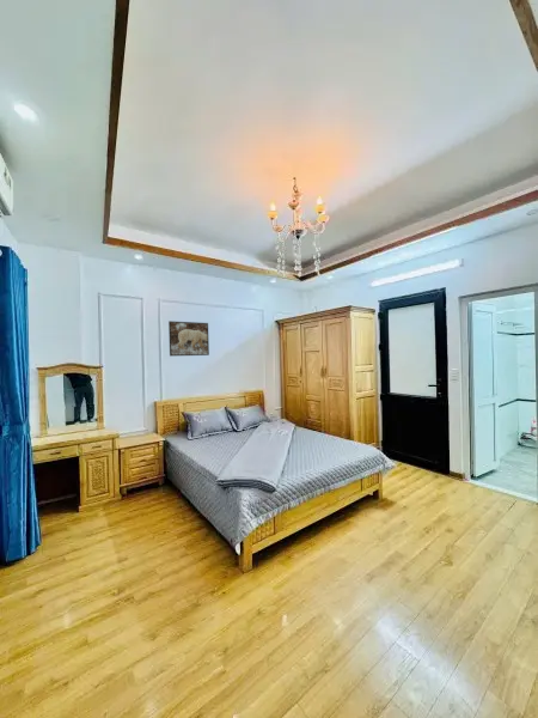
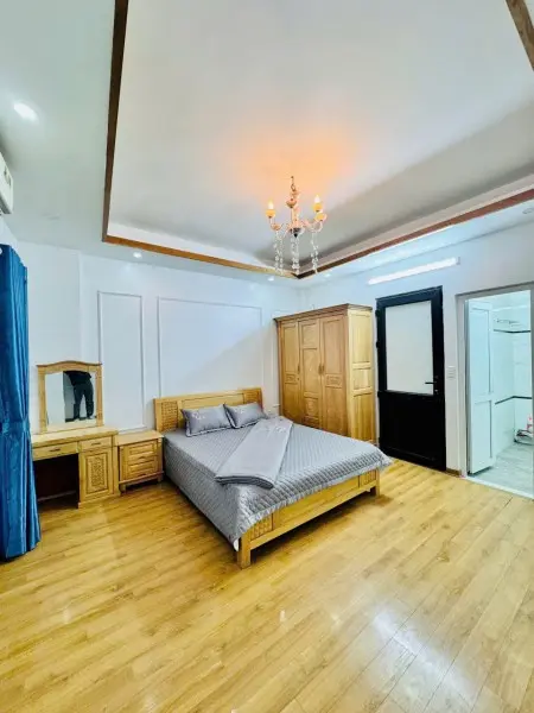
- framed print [167,320,210,358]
